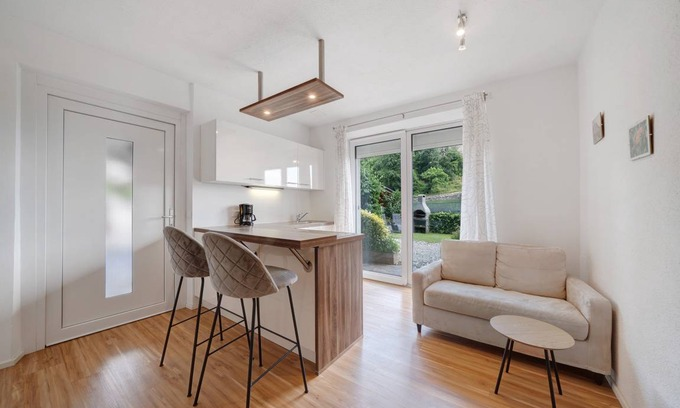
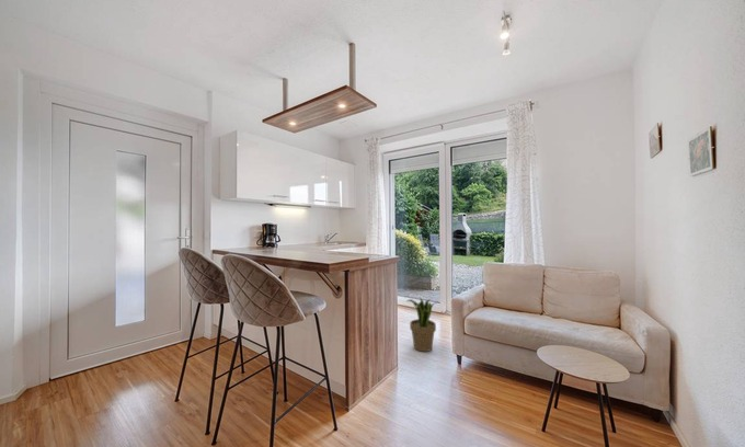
+ potted plant [405,297,438,353]
